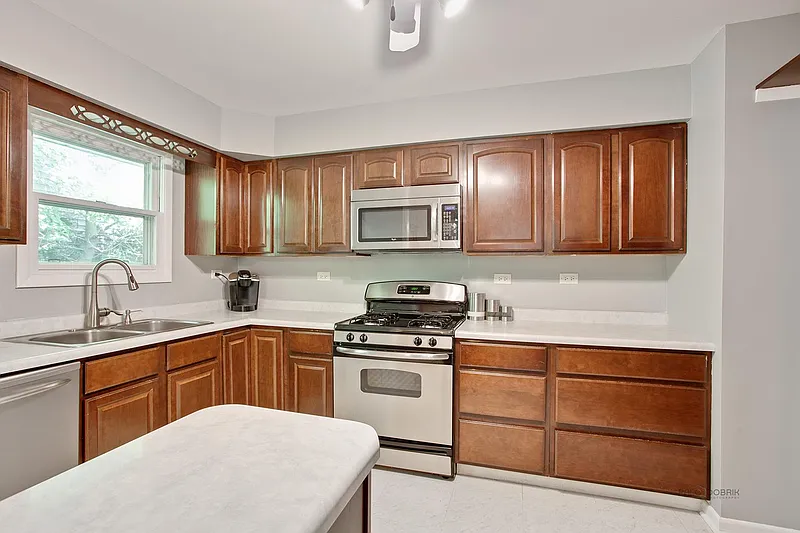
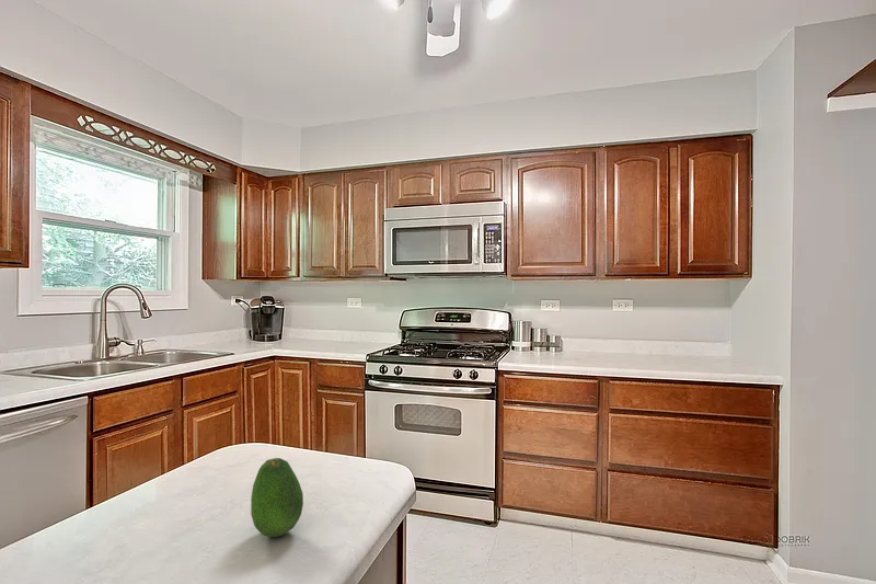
+ fruit [250,457,304,538]
